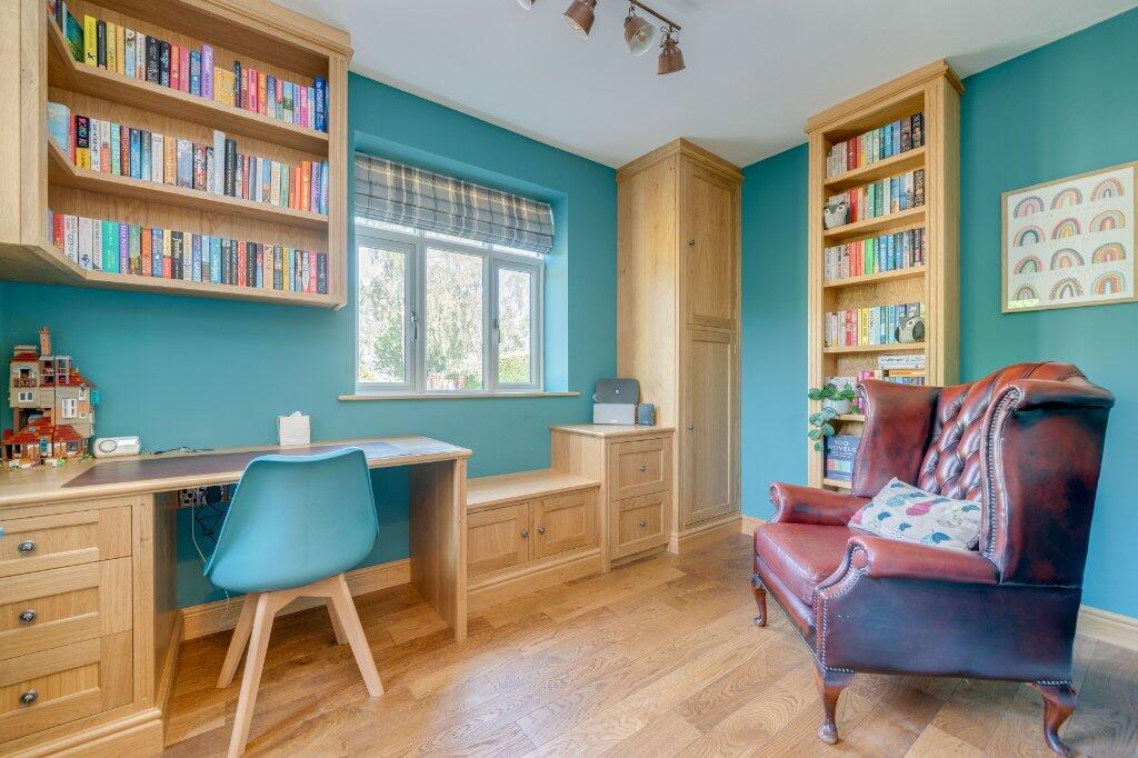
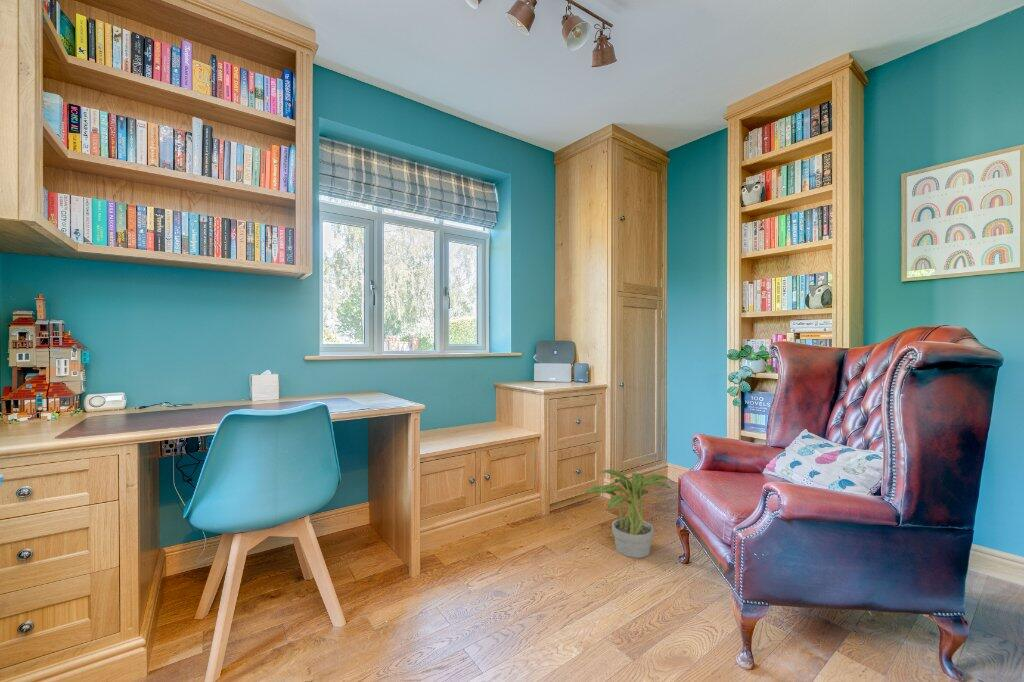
+ potted plant [584,469,675,559]
